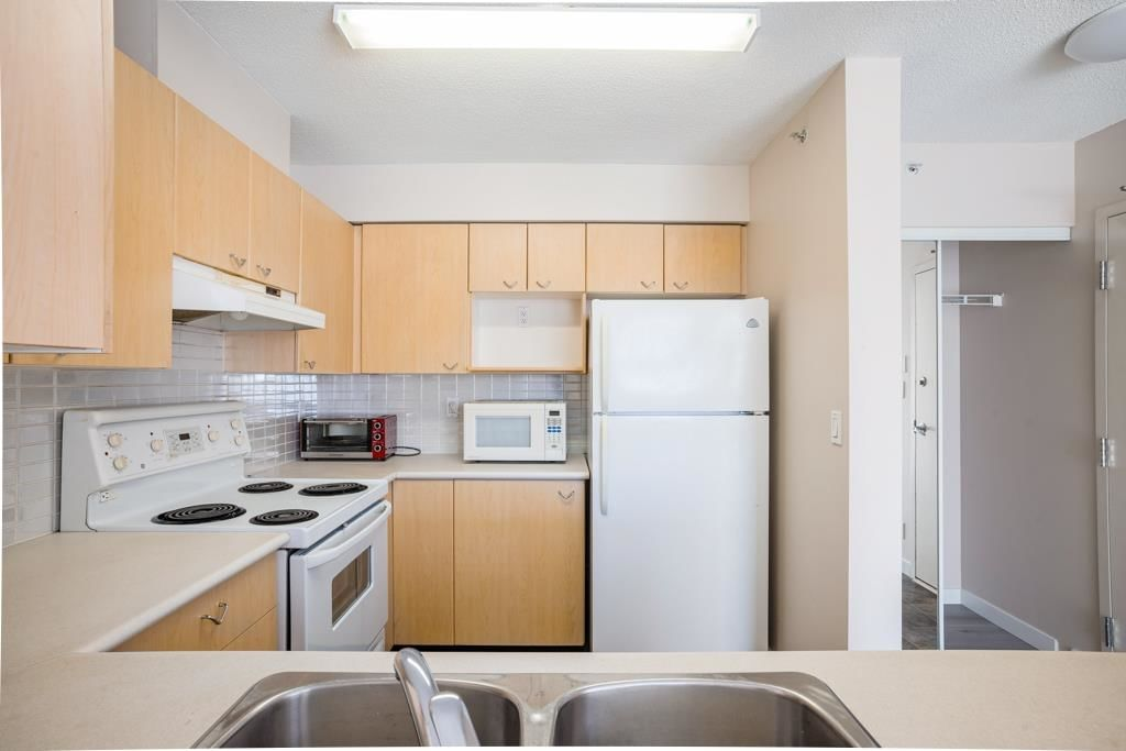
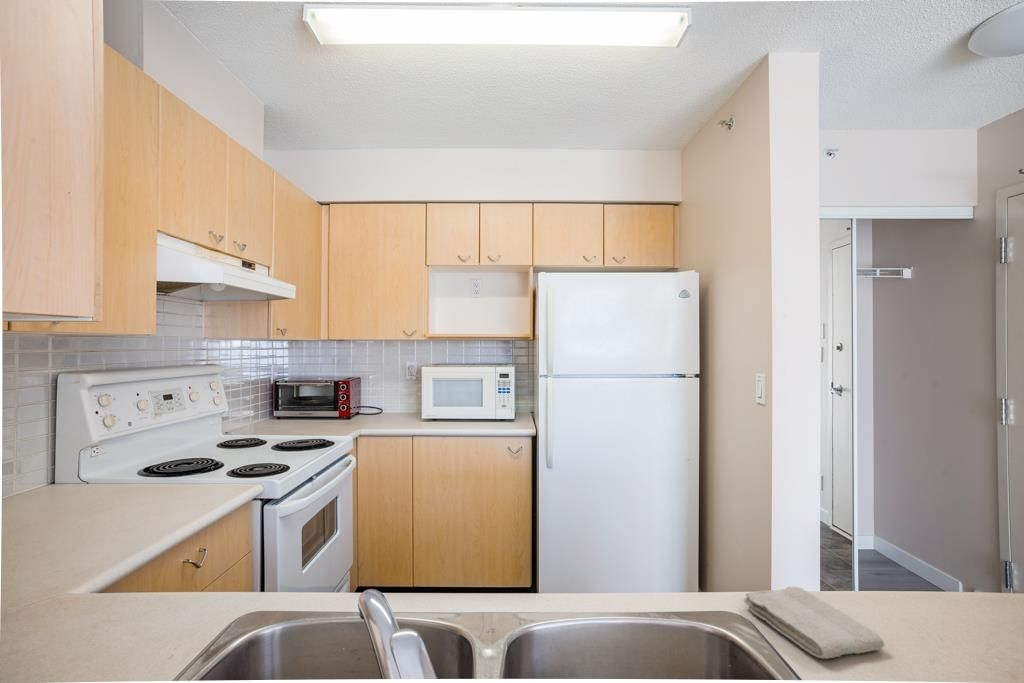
+ washcloth [743,586,885,660]
